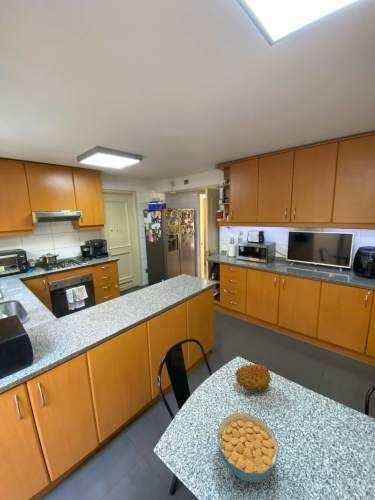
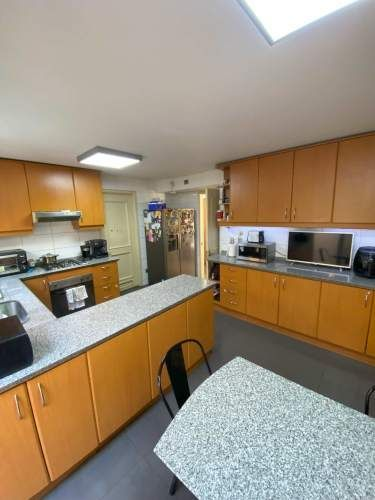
- fruit [234,362,272,392]
- cereal bowl [216,412,280,483]
